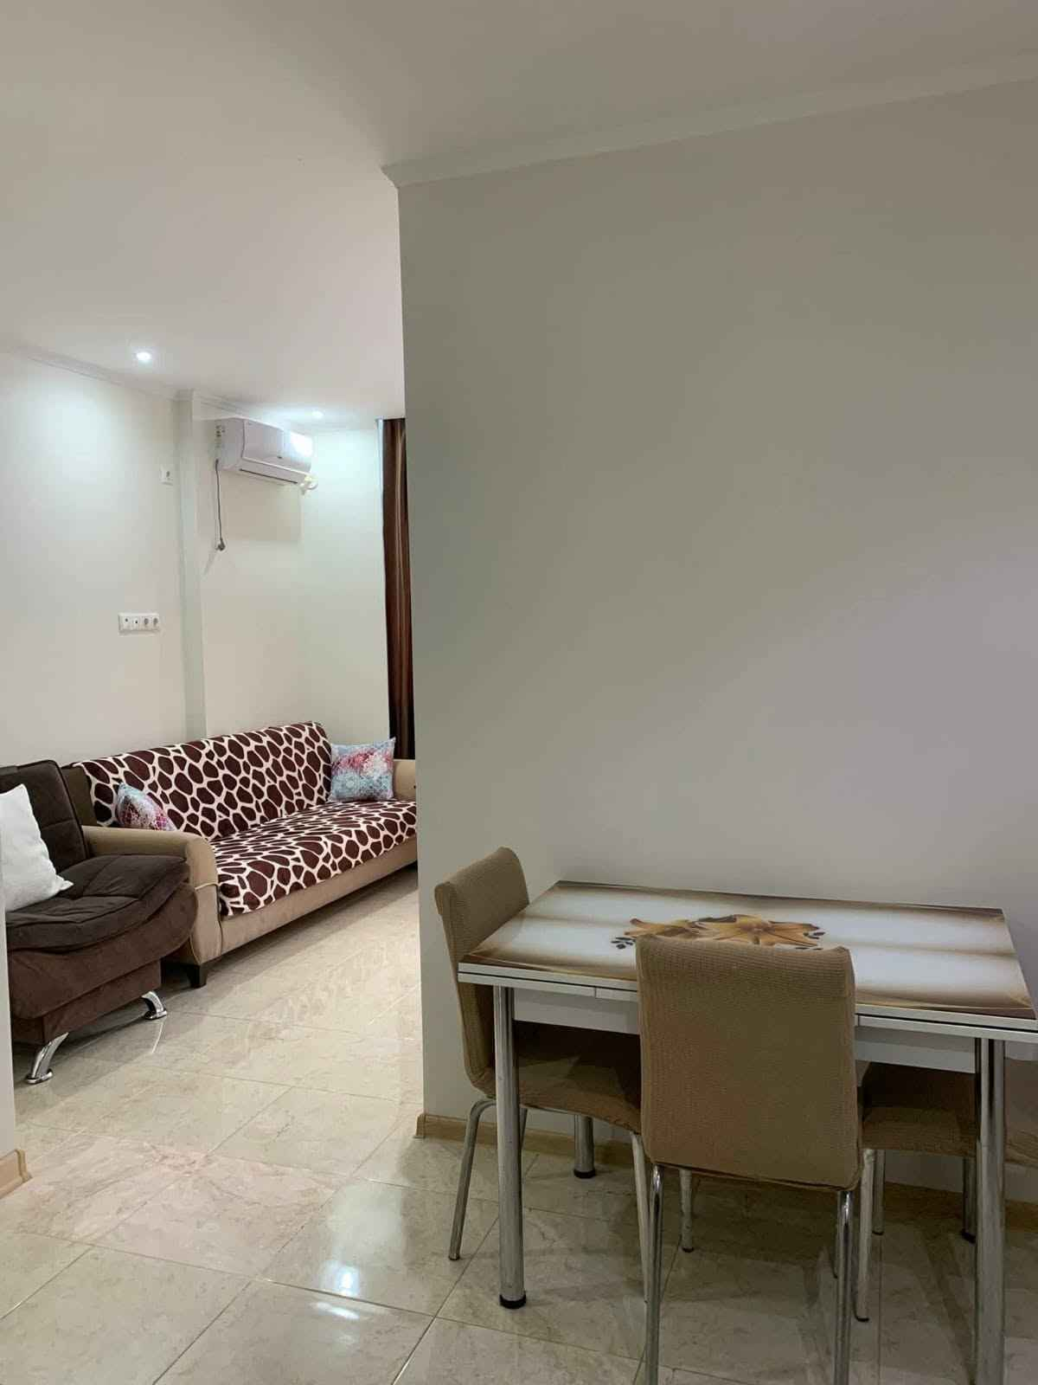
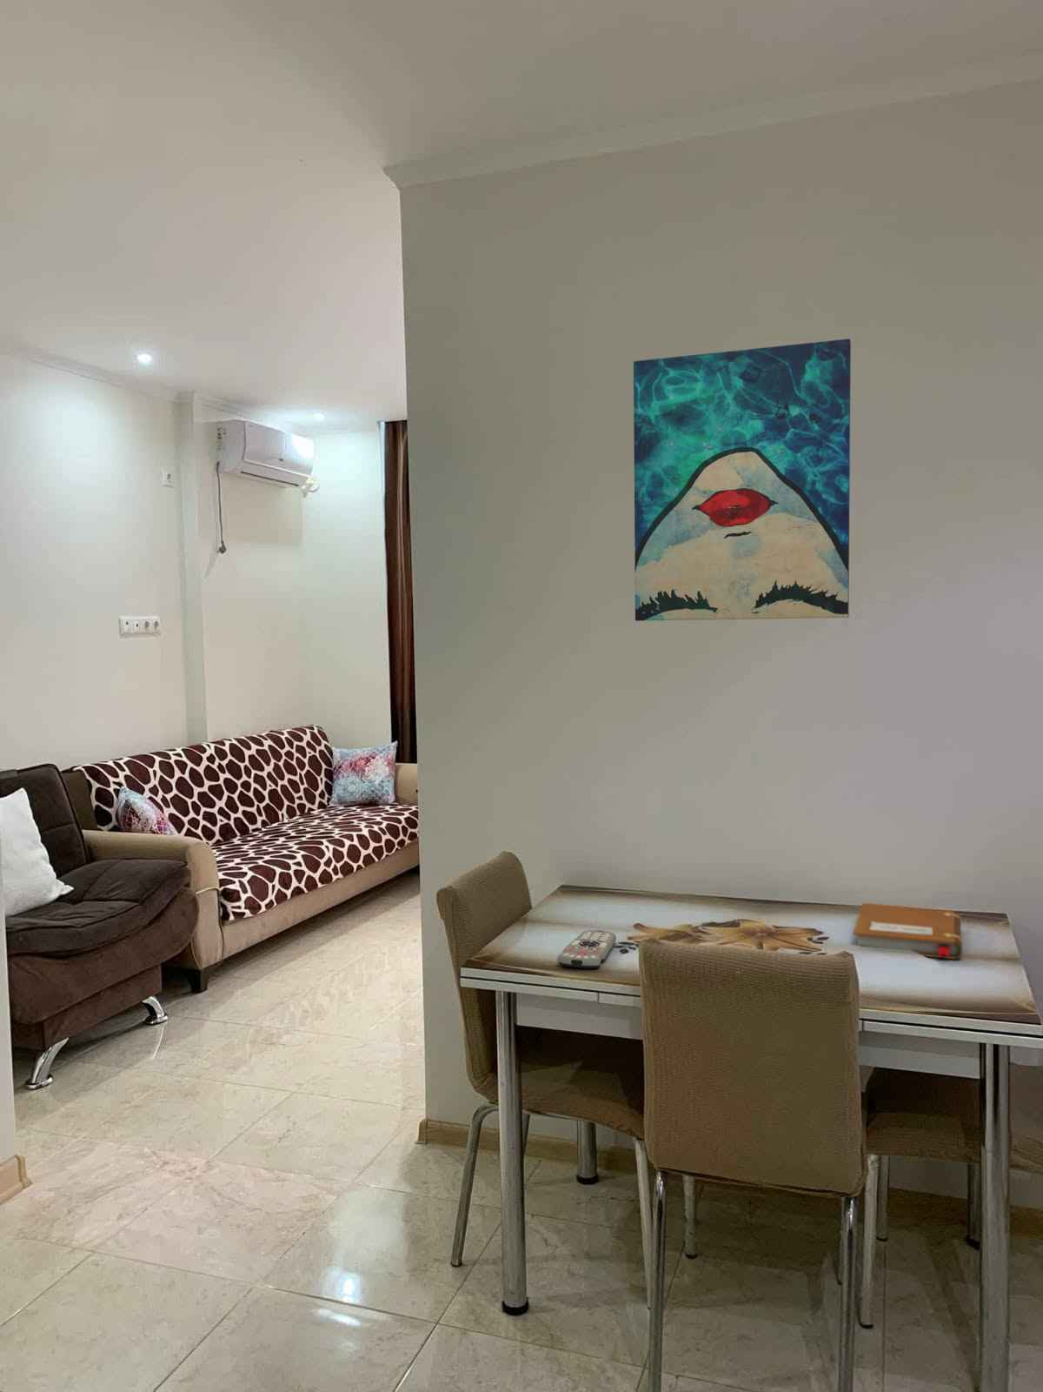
+ remote control [557,929,617,969]
+ notebook [852,902,963,960]
+ wall art [633,338,851,623]
